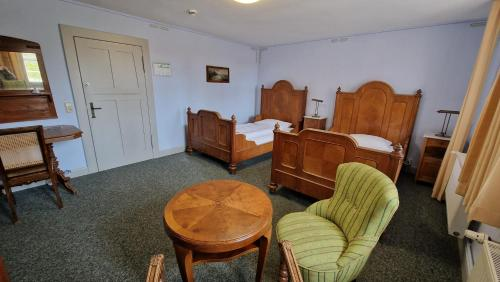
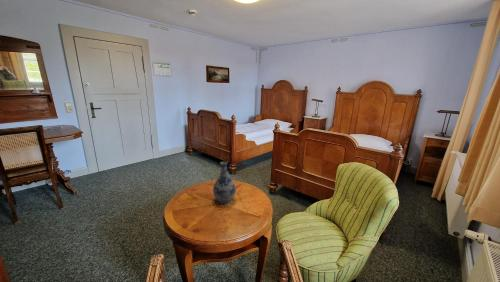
+ vase [212,161,237,205]
